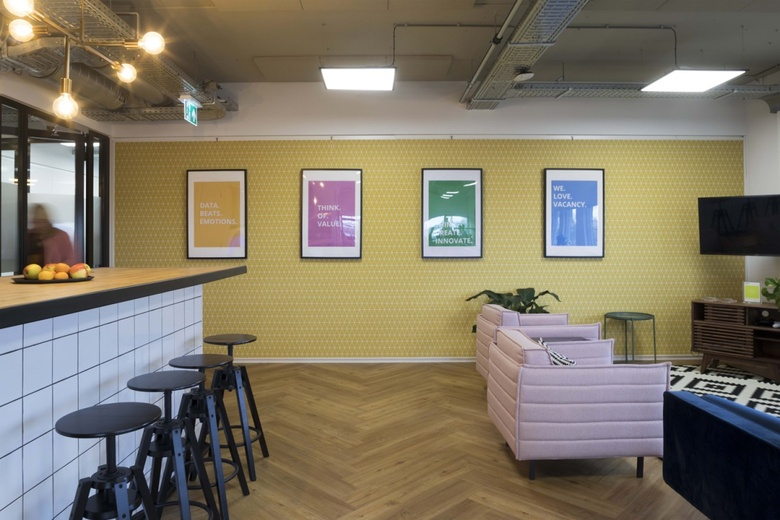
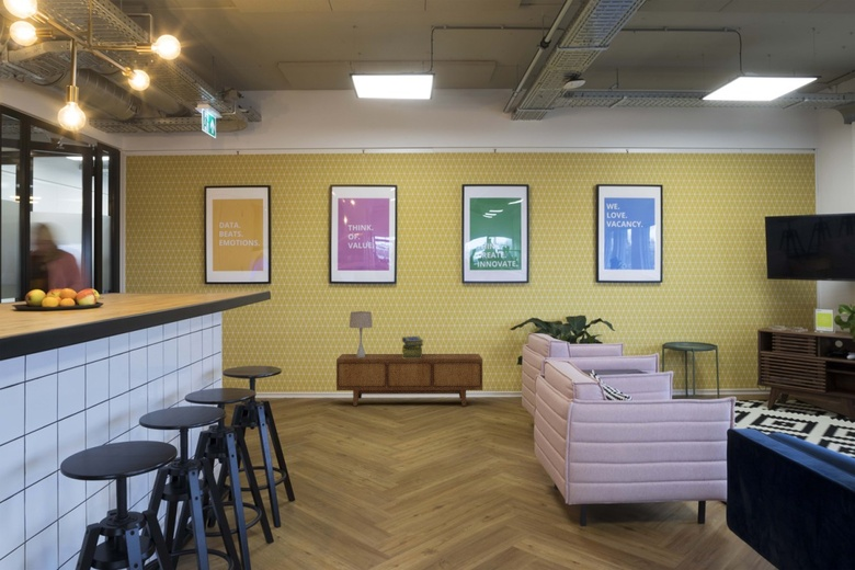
+ sideboard [335,353,483,408]
+ stack of books [401,335,424,358]
+ table lamp [349,310,374,357]
